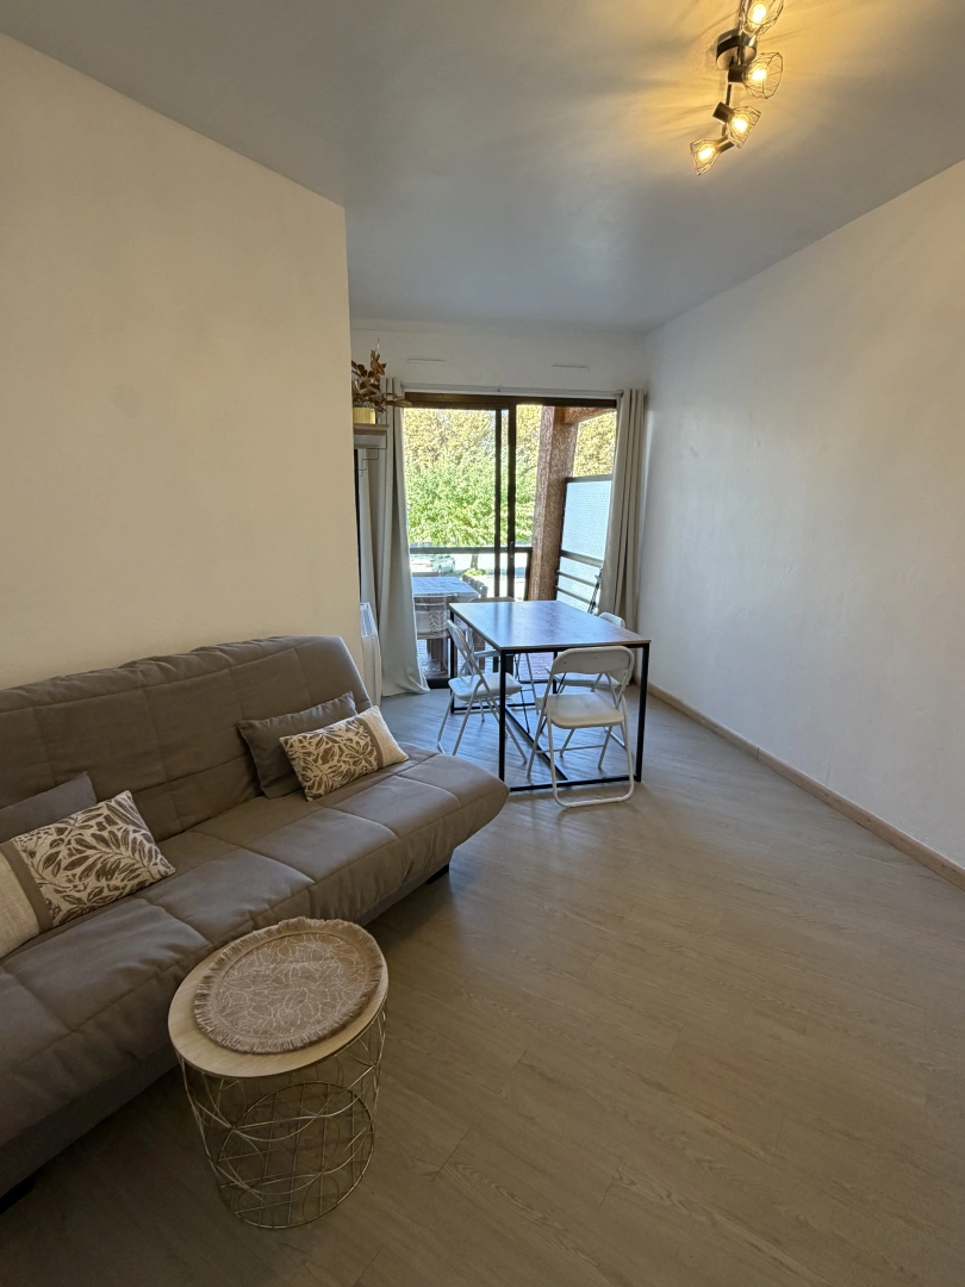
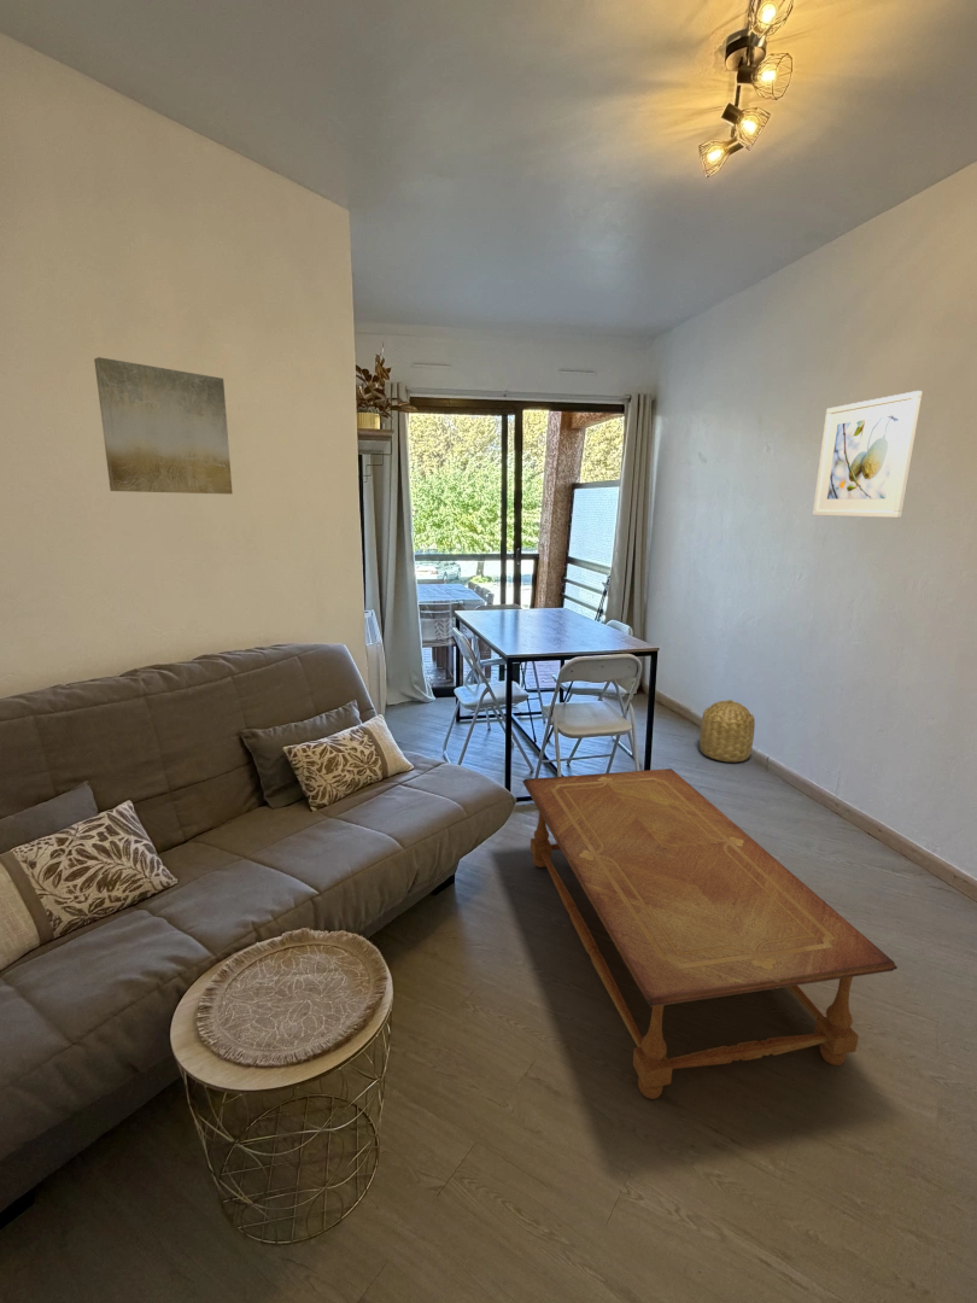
+ coffee table [521,767,899,1100]
+ wall art [93,356,234,495]
+ basket [698,699,756,764]
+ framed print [812,390,924,519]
